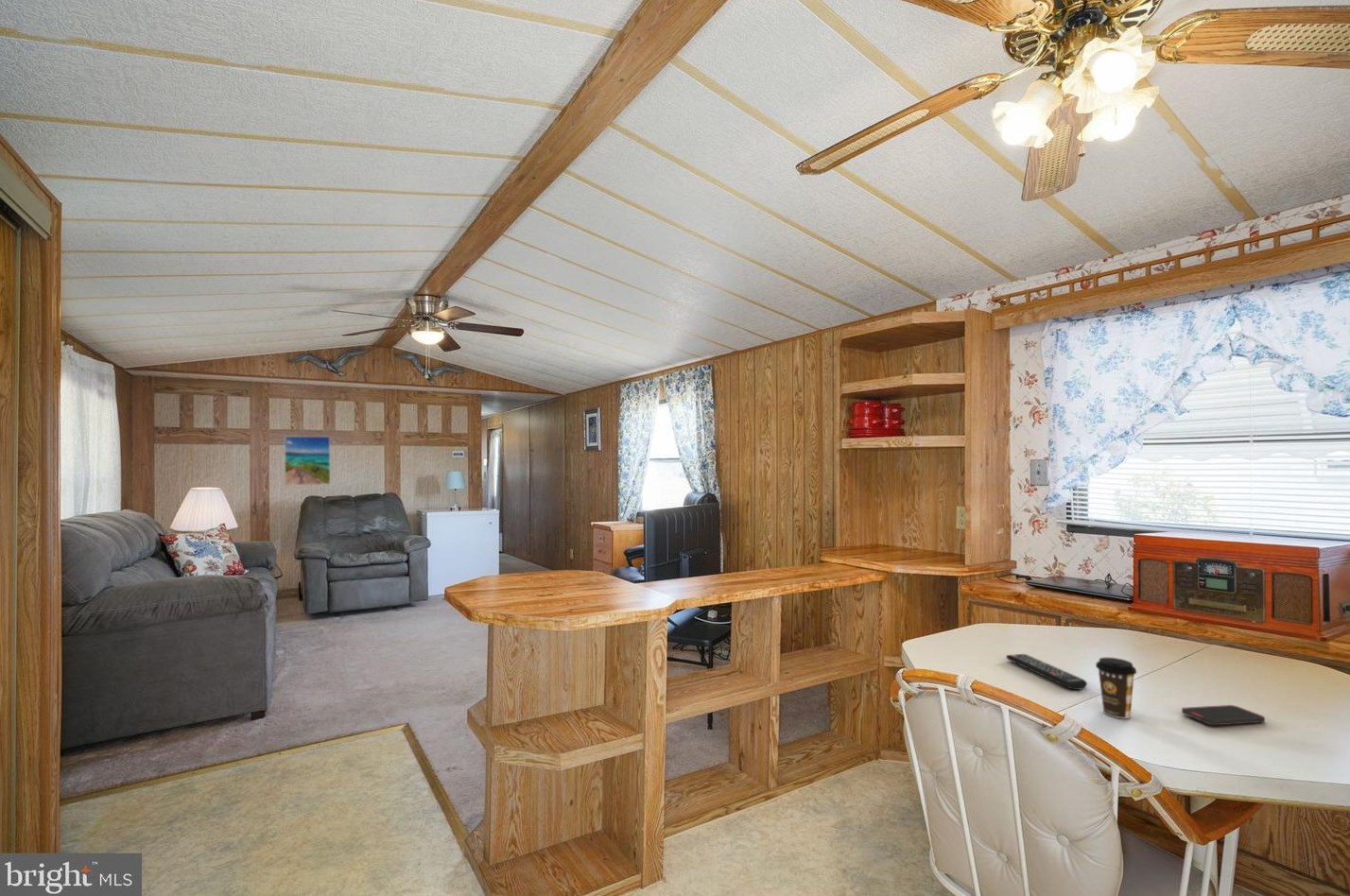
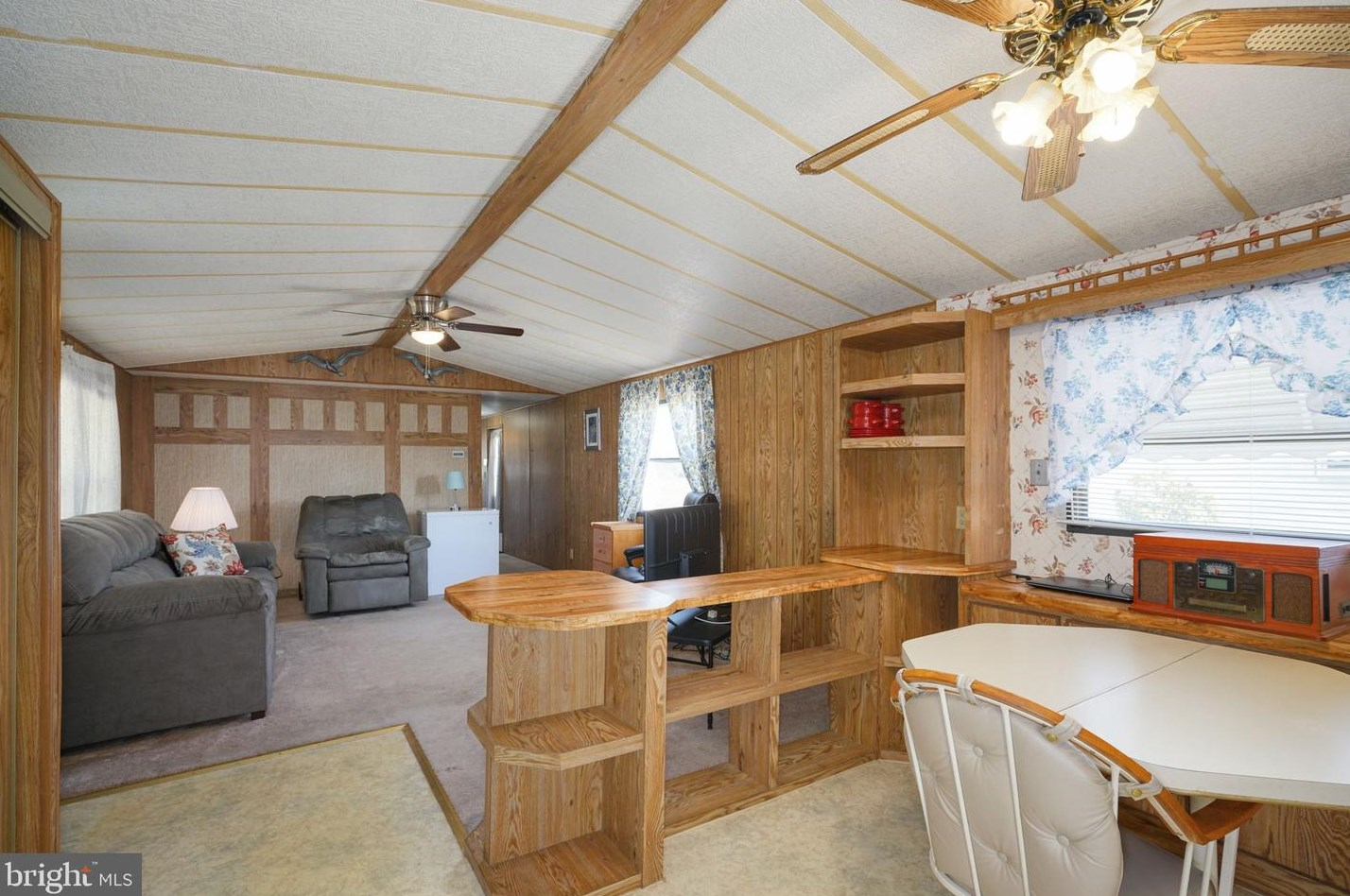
- remote control [1005,653,1088,691]
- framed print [284,436,331,487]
- coffee cup [1095,657,1137,719]
- smartphone [1181,704,1266,726]
